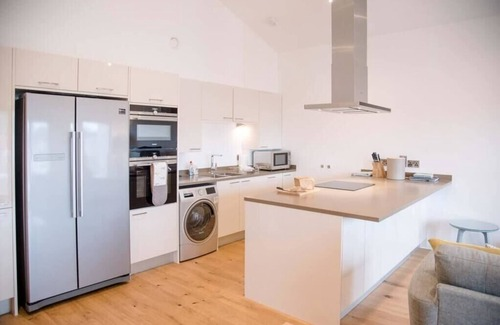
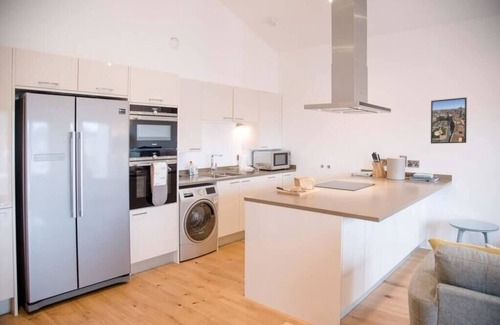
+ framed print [430,96,468,145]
